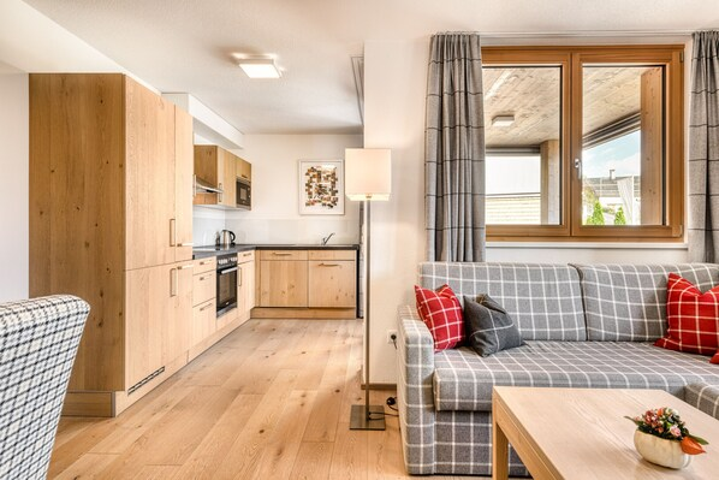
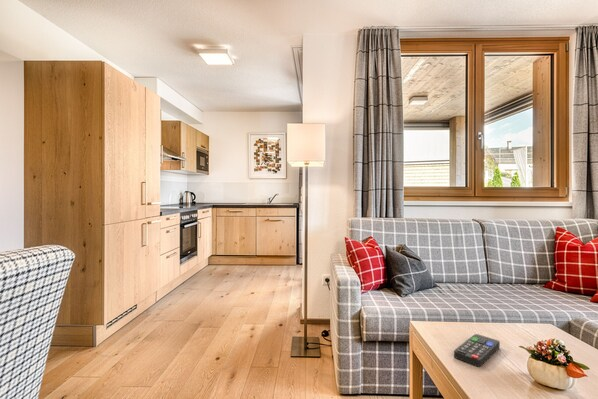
+ remote control [453,333,501,368]
